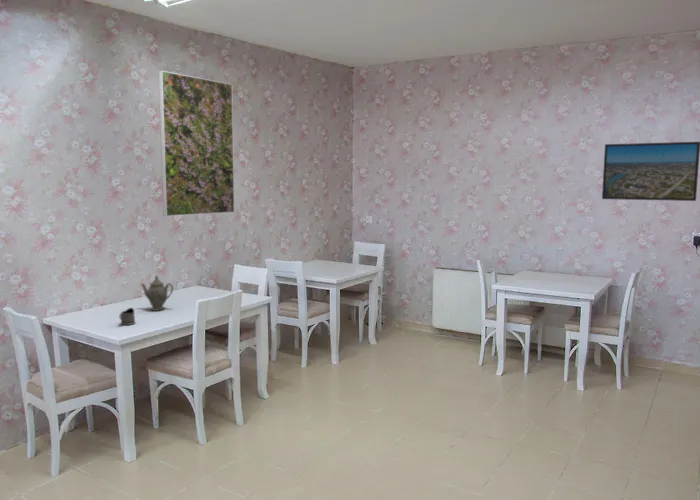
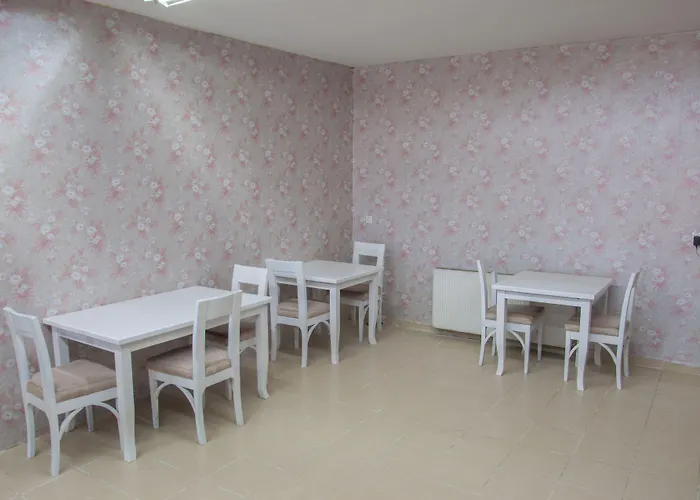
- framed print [601,141,700,202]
- tea glass holder [118,307,136,326]
- chinaware [139,274,174,312]
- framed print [158,70,235,217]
